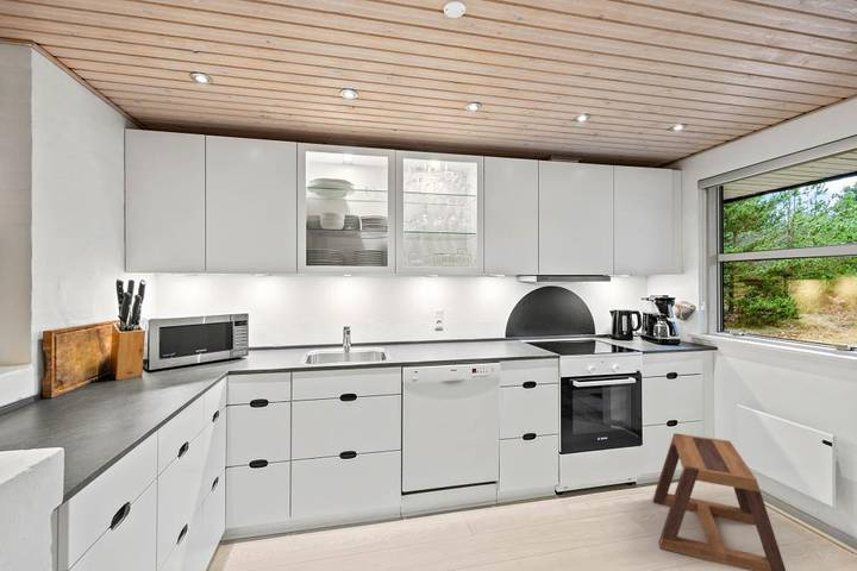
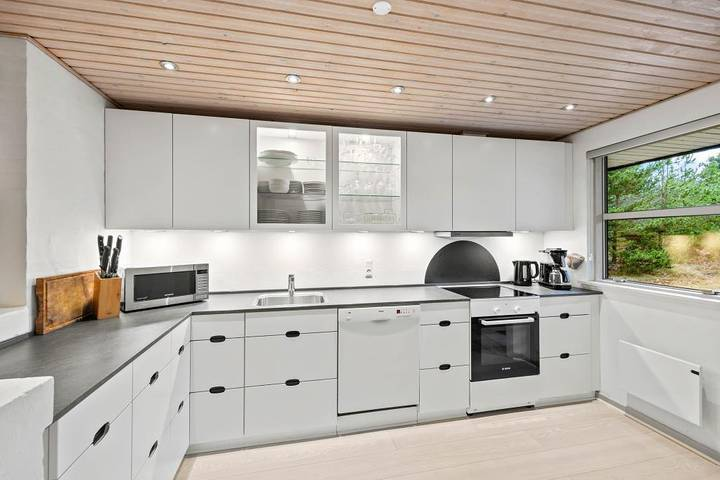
- stool [652,432,787,571]
